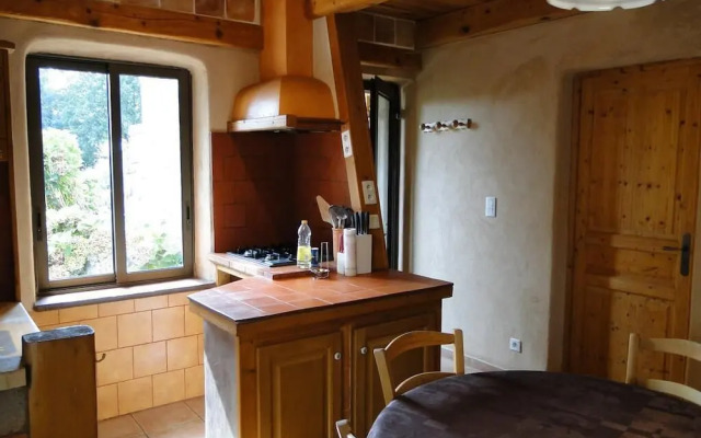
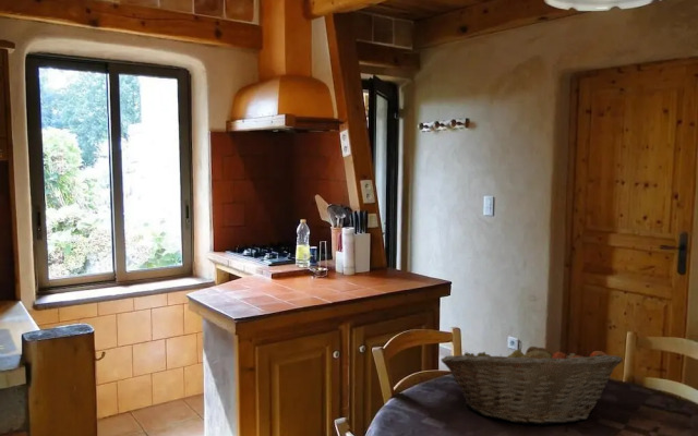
+ fruit basket [440,339,623,426]
